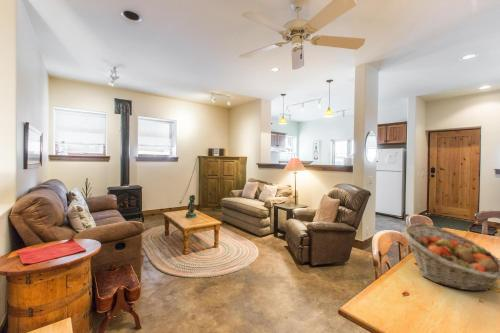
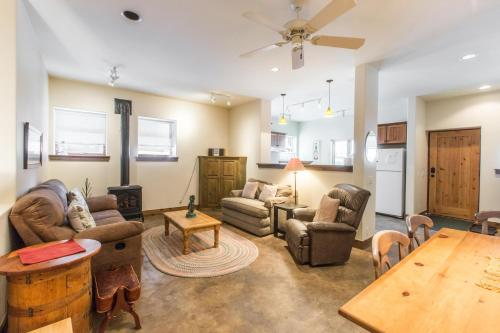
- fruit basket [402,223,500,292]
